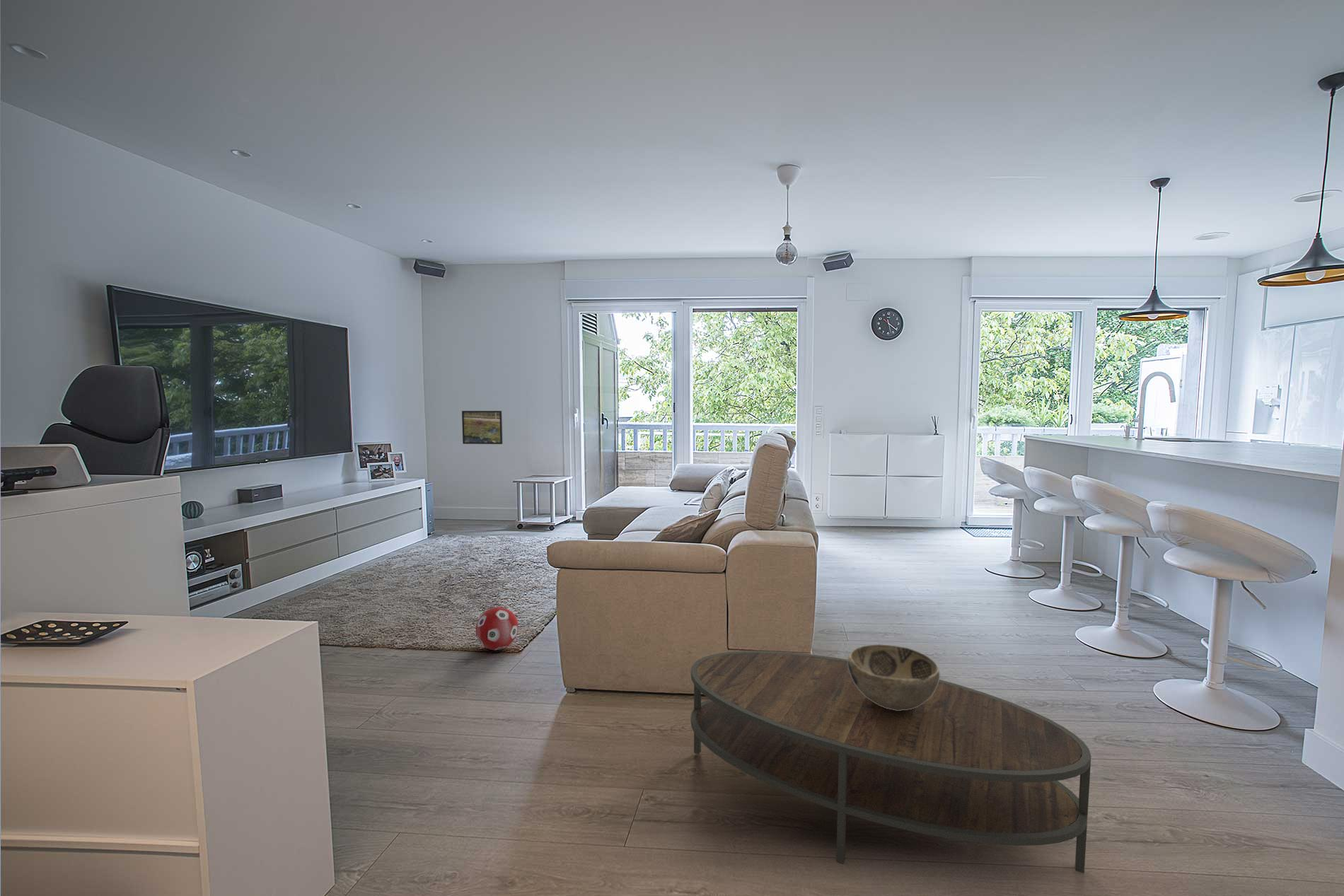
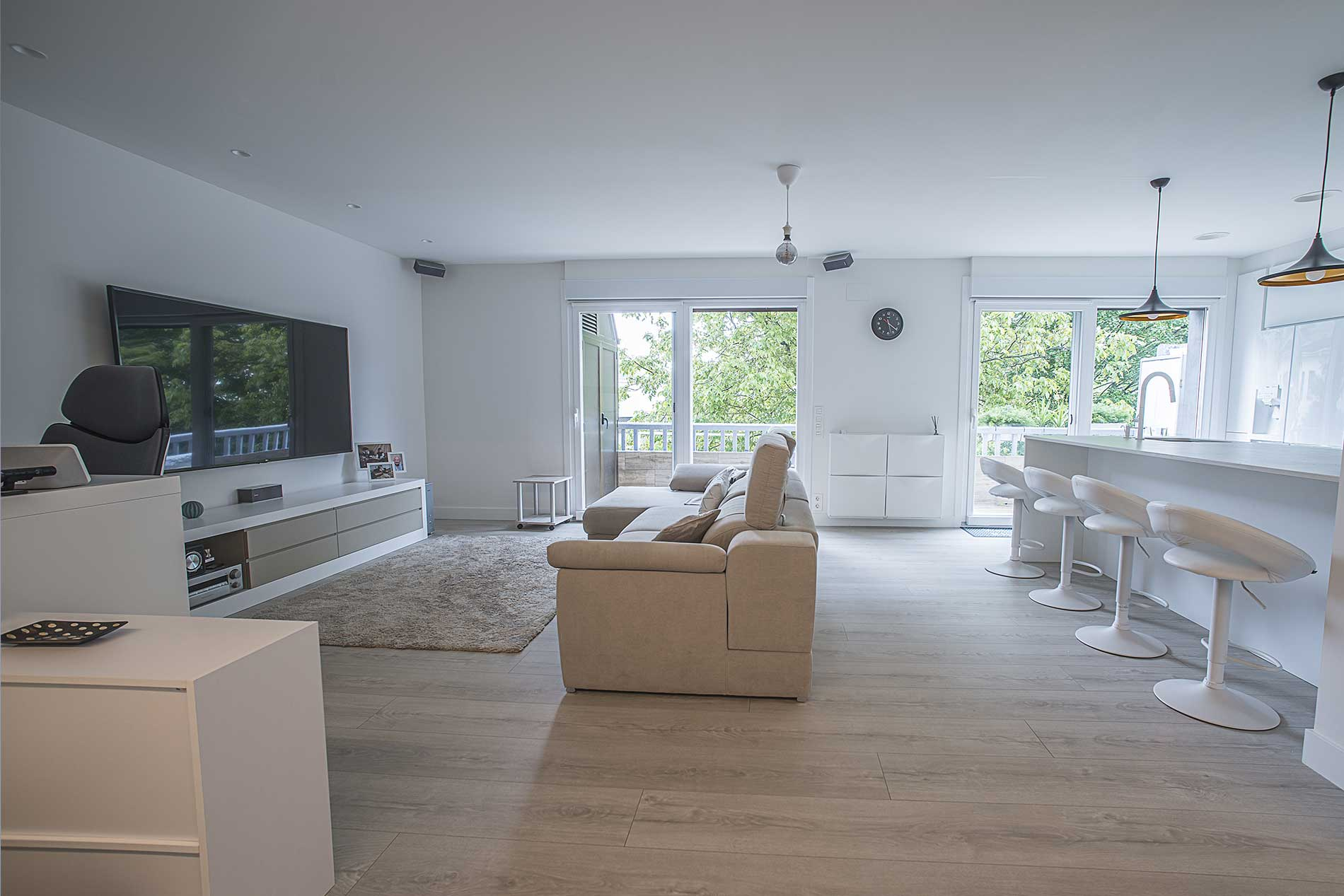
- coffee table [690,650,1092,873]
- decorative ball [475,606,519,651]
- decorative bowl [847,644,940,711]
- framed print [461,410,503,445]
